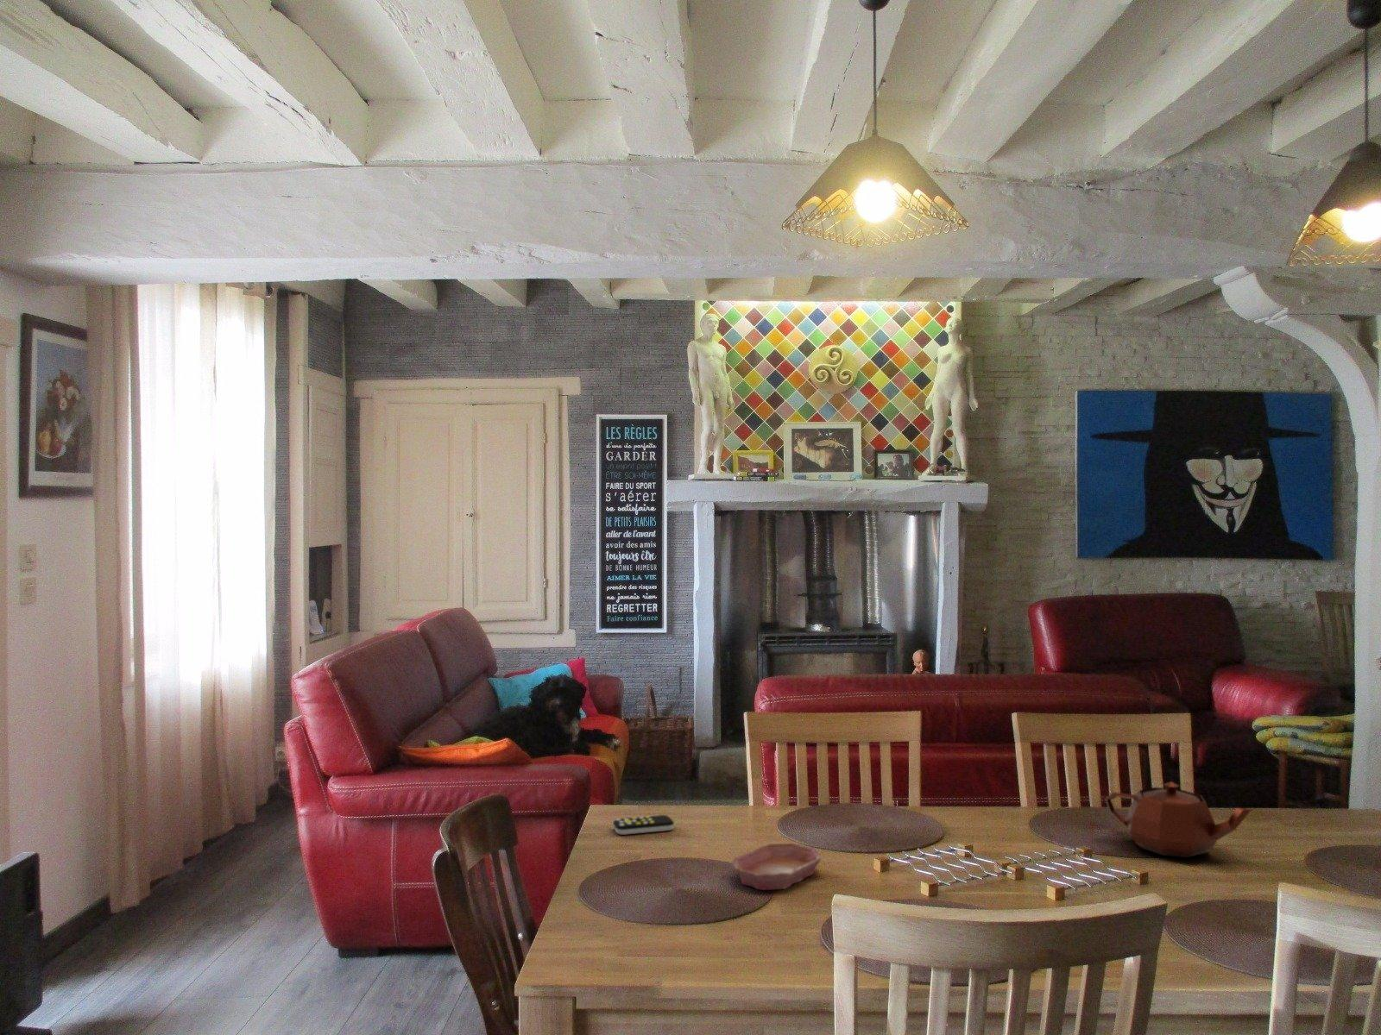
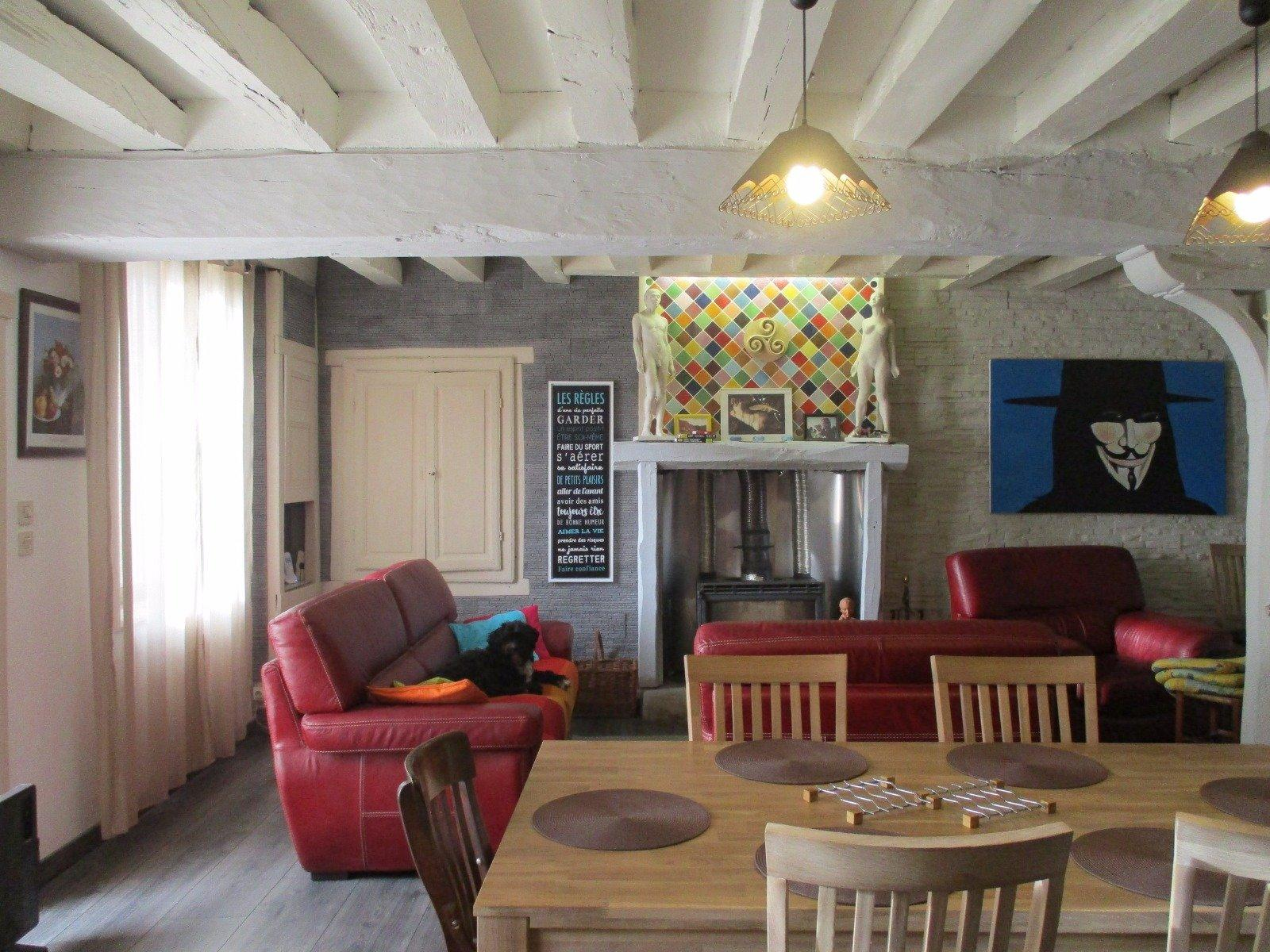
- bowl [732,841,822,891]
- remote control [612,814,675,836]
- teapot [1104,781,1254,858]
